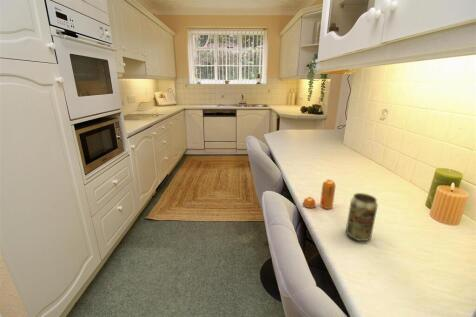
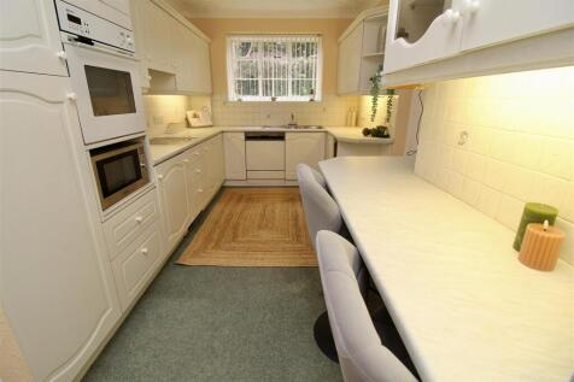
- beverage can [345,192,379,242]
- pepper shaker [302,179,337,210]
